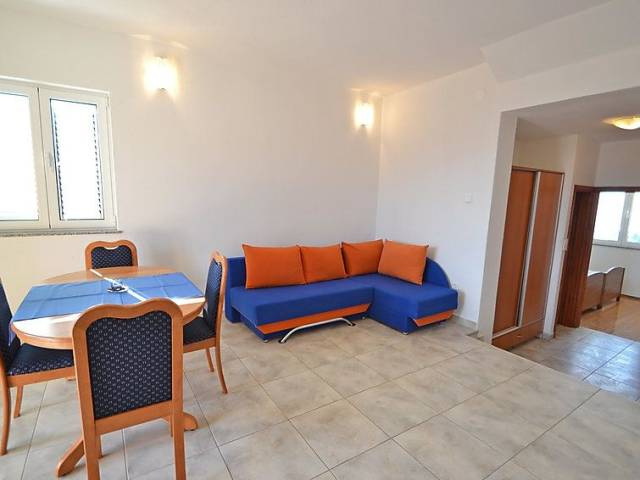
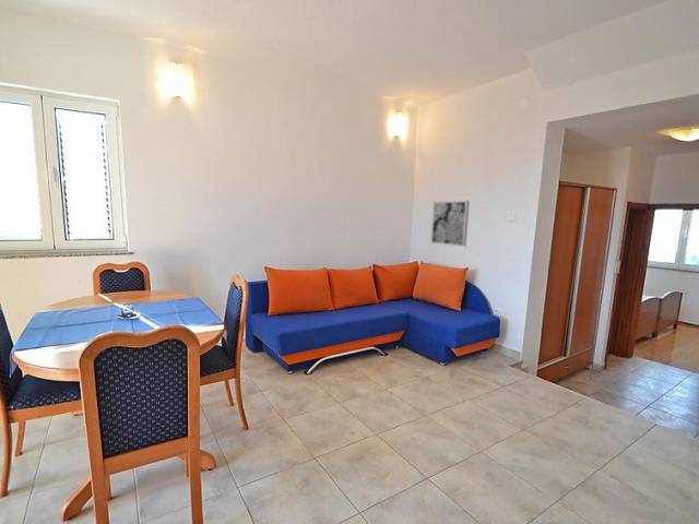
+ wall art [429,200,471,248]
